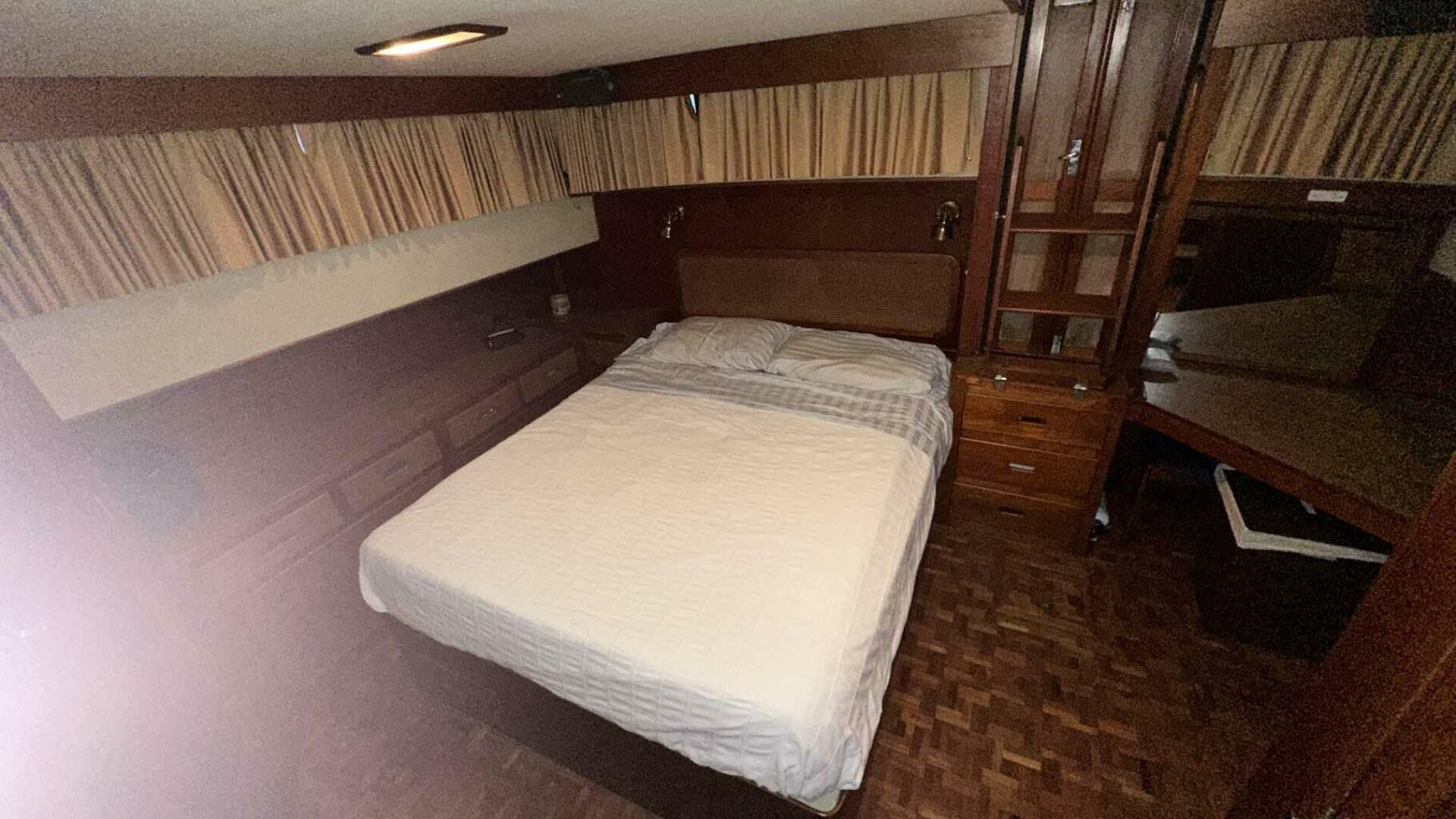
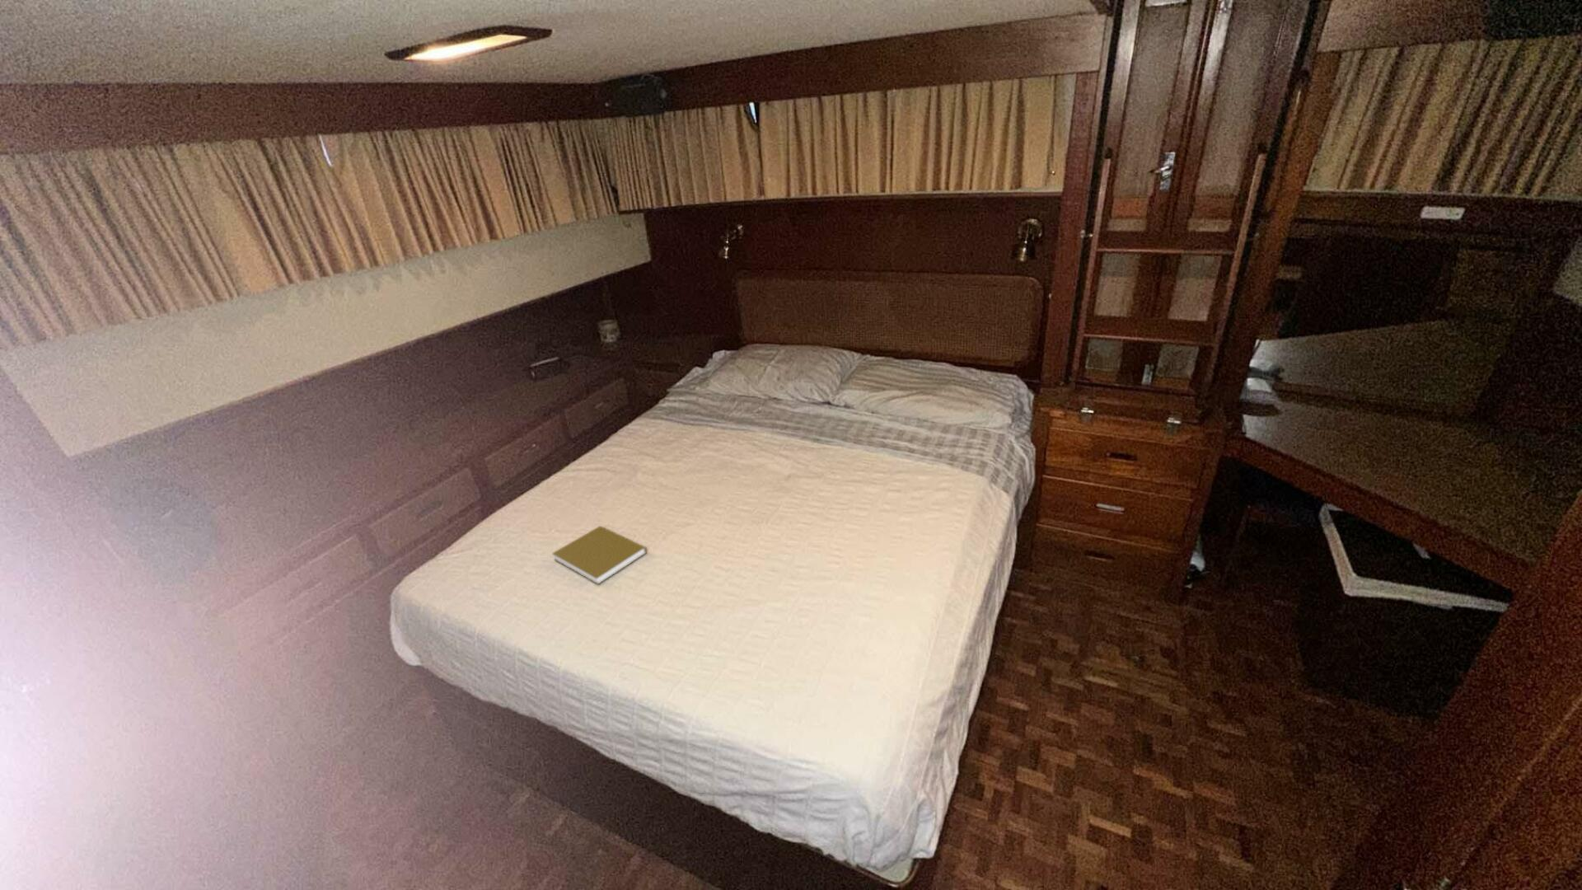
+ book [551,525,648,585]
